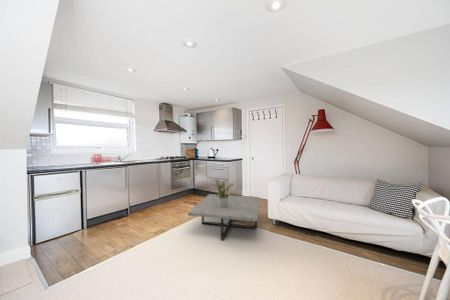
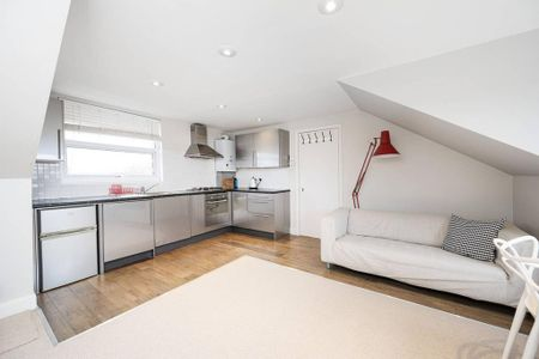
- potted plant [208,178,234,208]
- coffee table [187,193,260,242]
